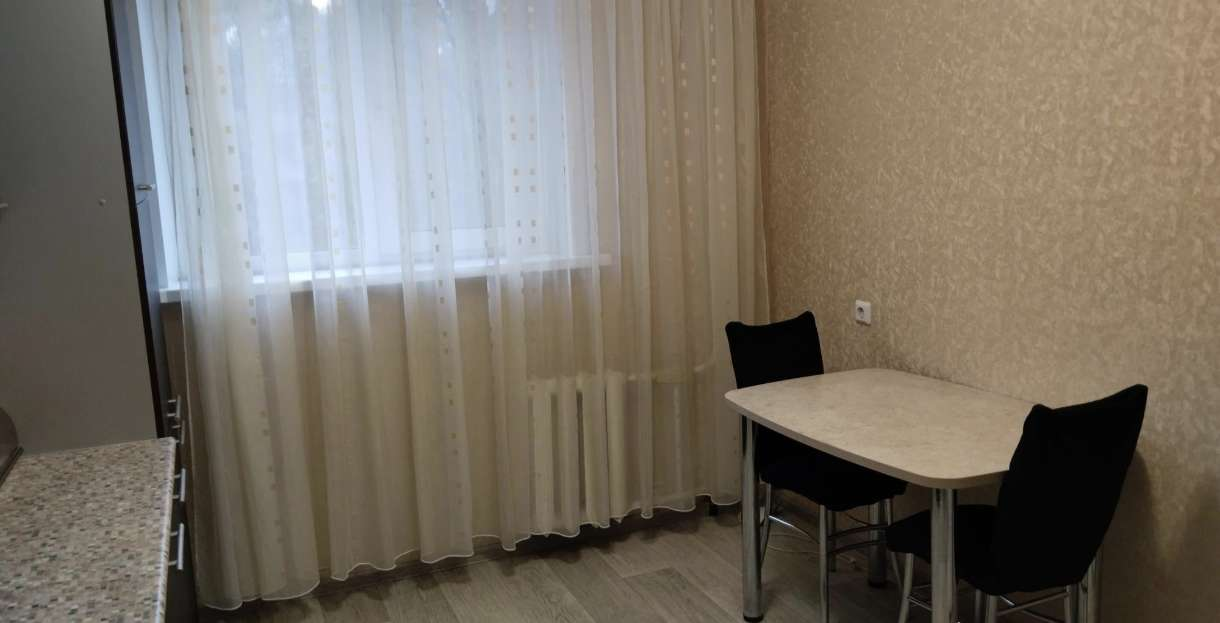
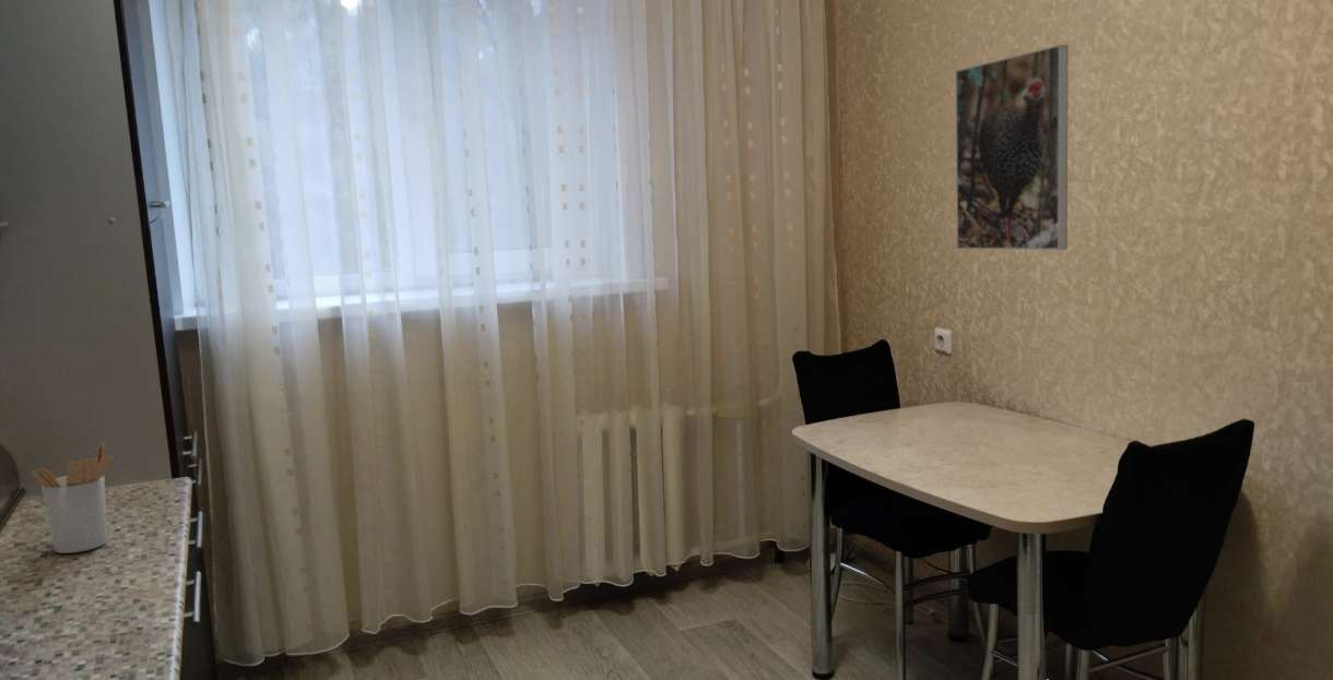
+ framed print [955,44,1070,251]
+ utensil holder [30,441,116,554]
